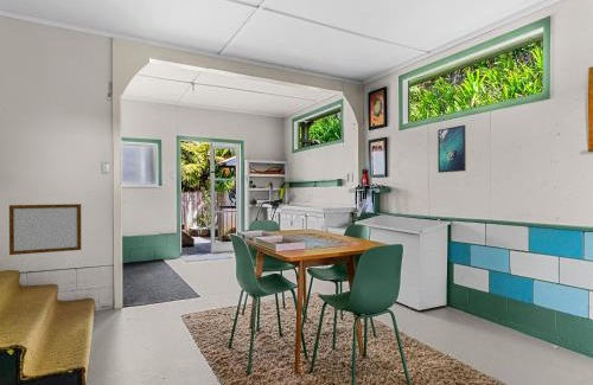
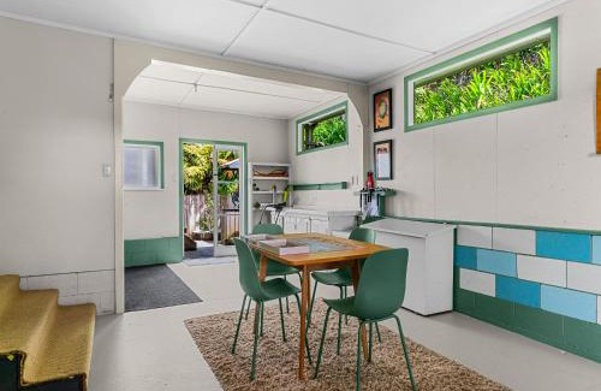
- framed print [436,124,467,174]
- writing board [8,203,83,256]
